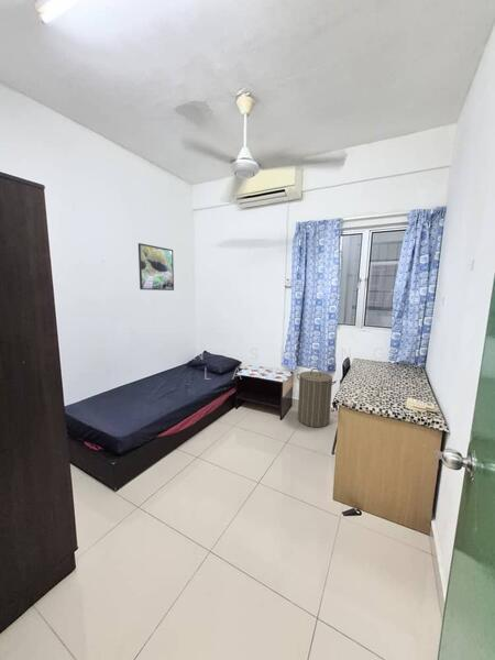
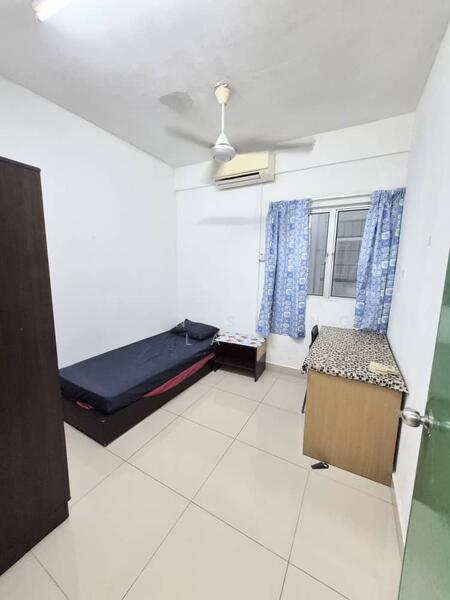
- laundry hamper [296,367,338,428]
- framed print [138,242,175,292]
